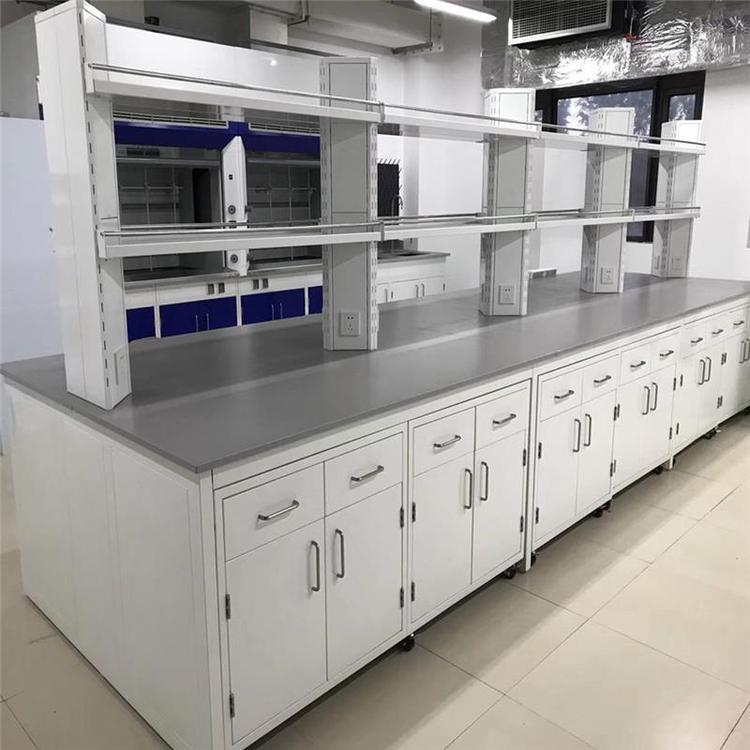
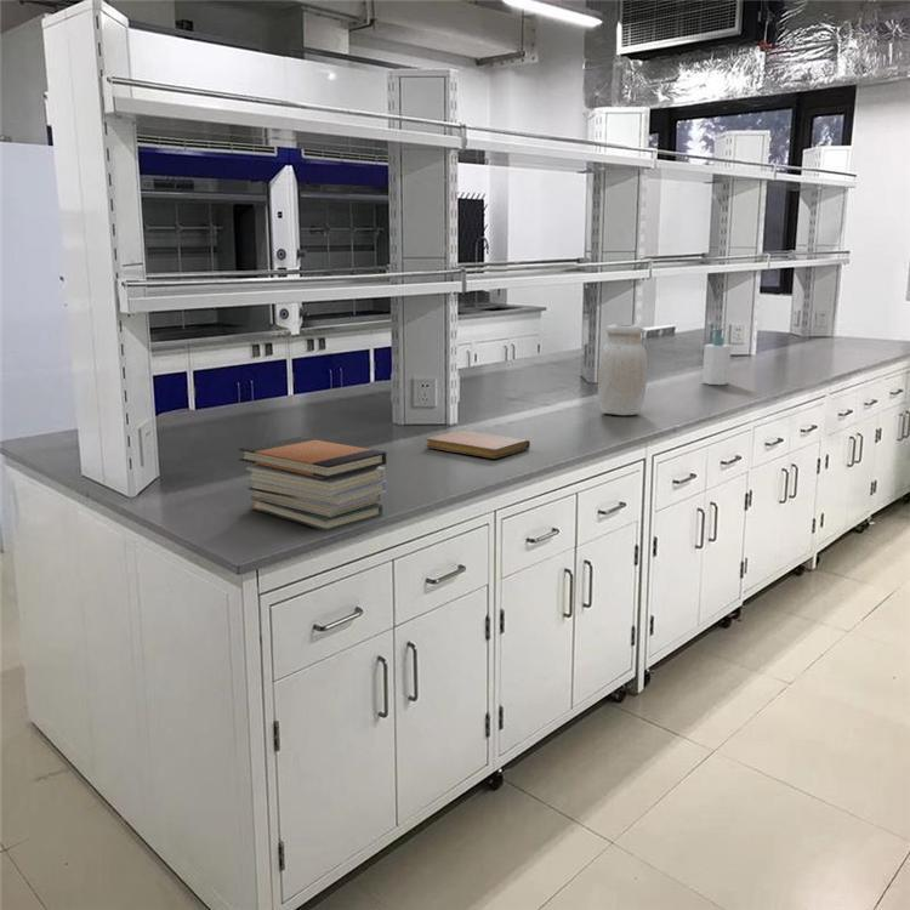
+ jar [597,323,648,416]
+ notebook [425,430,531,460]
+ book stack [238,436,388,533]
+ soap bottle [701,328,733,386]
